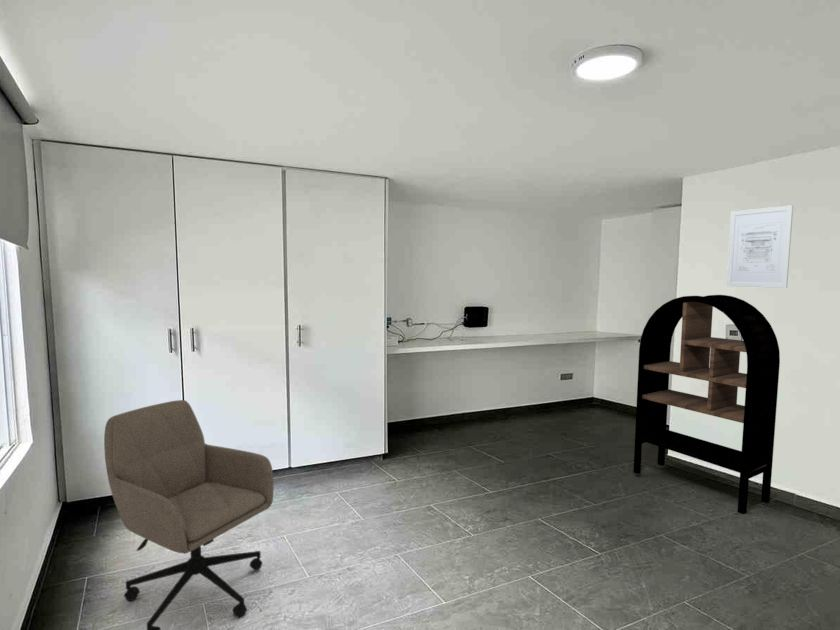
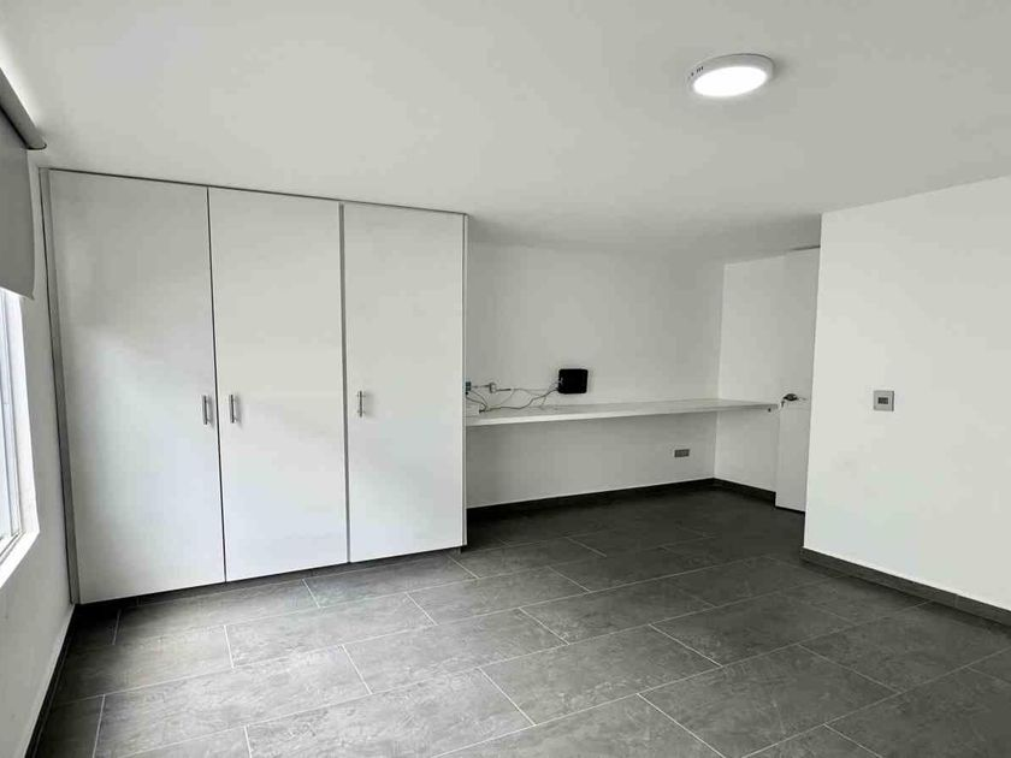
- office chair [103,399,274,630]
- wall art [725,204,794,289]
- bookshelf [632,294,781,515]
